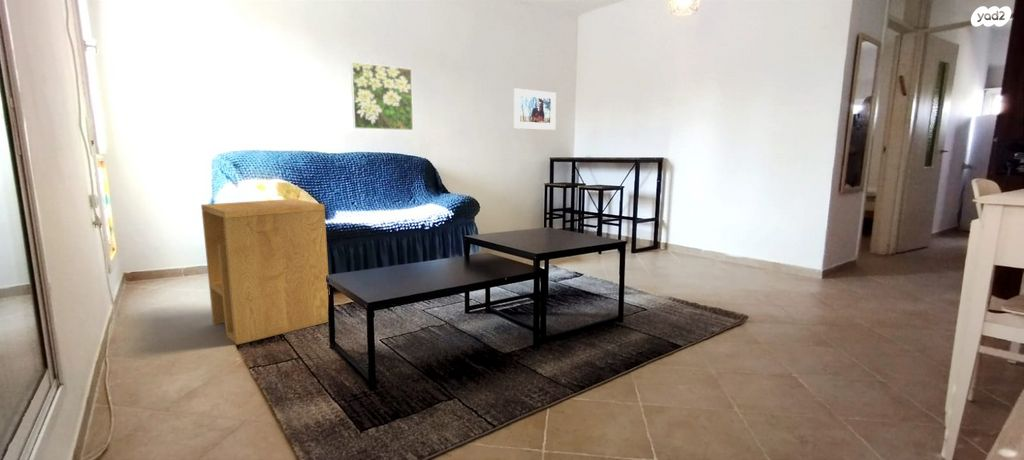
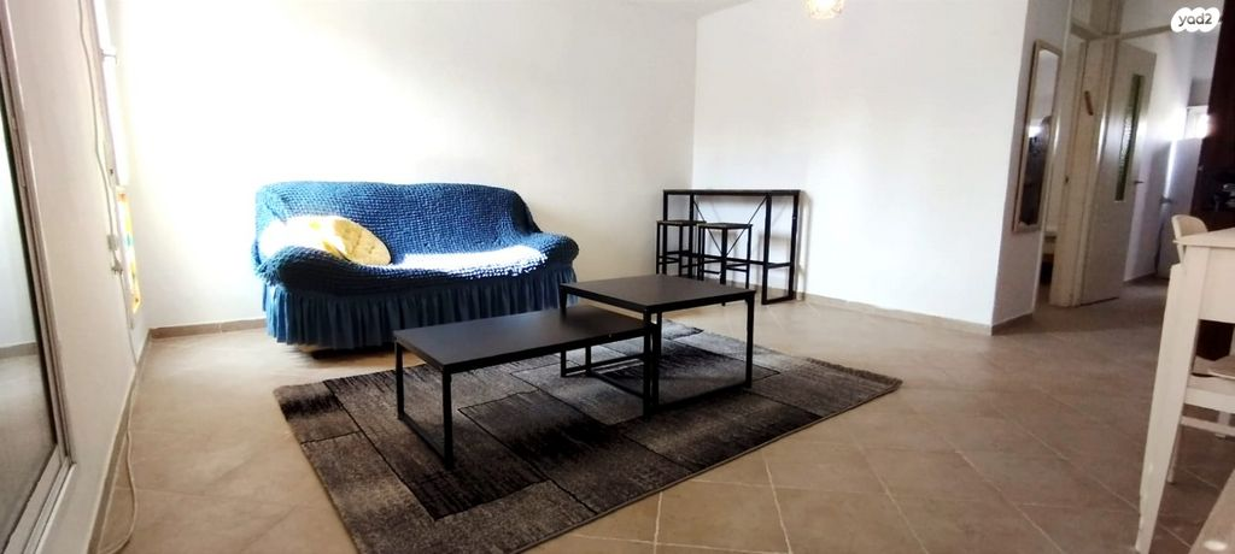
- side table [200,198,329,346]
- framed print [349,61,414,131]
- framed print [513,87,557,131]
